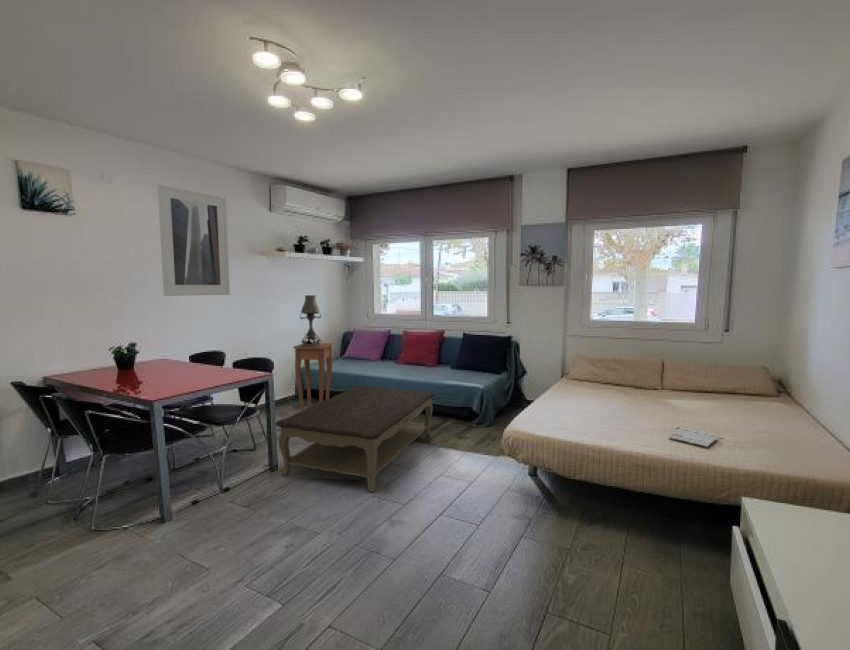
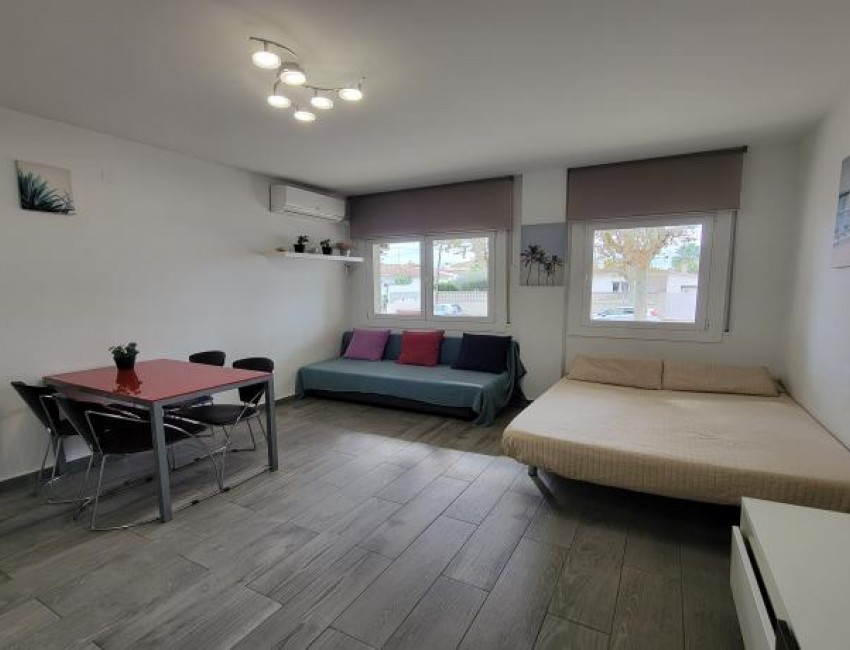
- magazine [668,425,723,449]
- table lamp [299,294,322,347]
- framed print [156,183,231,297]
- side table [292,342,334,412]
- coffee table [274,384,436,493]
